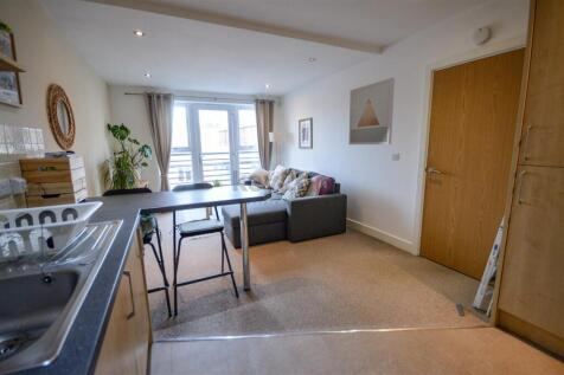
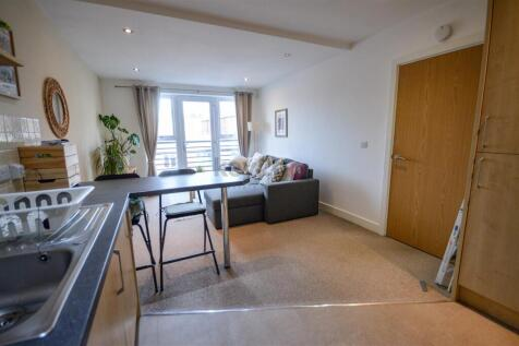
- wall art [347,77,396,146]
